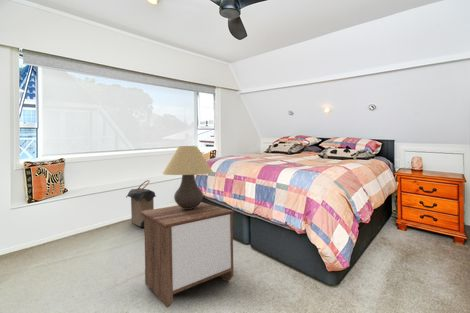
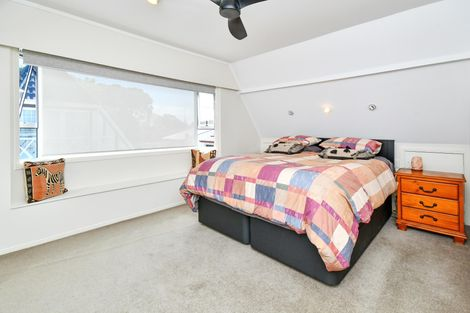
- table lamp [161,145,214,209]
- laundry hamper [125,179,156,228]
- nightstand [141,201,236,308]
